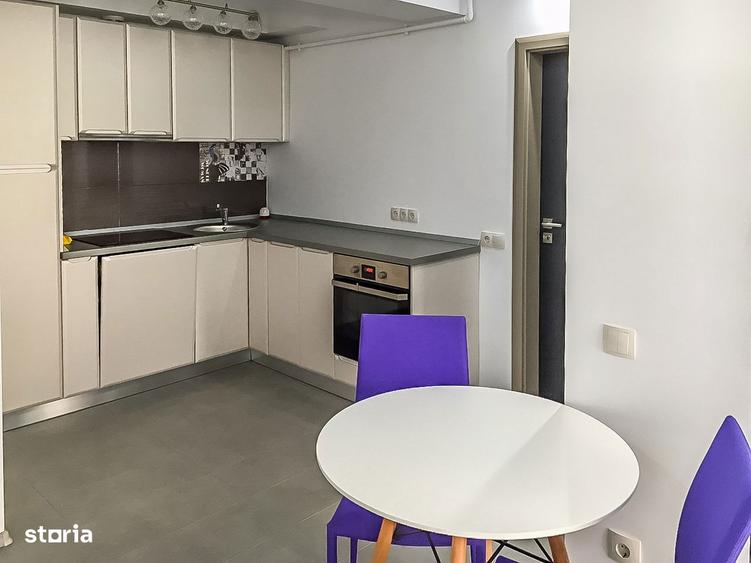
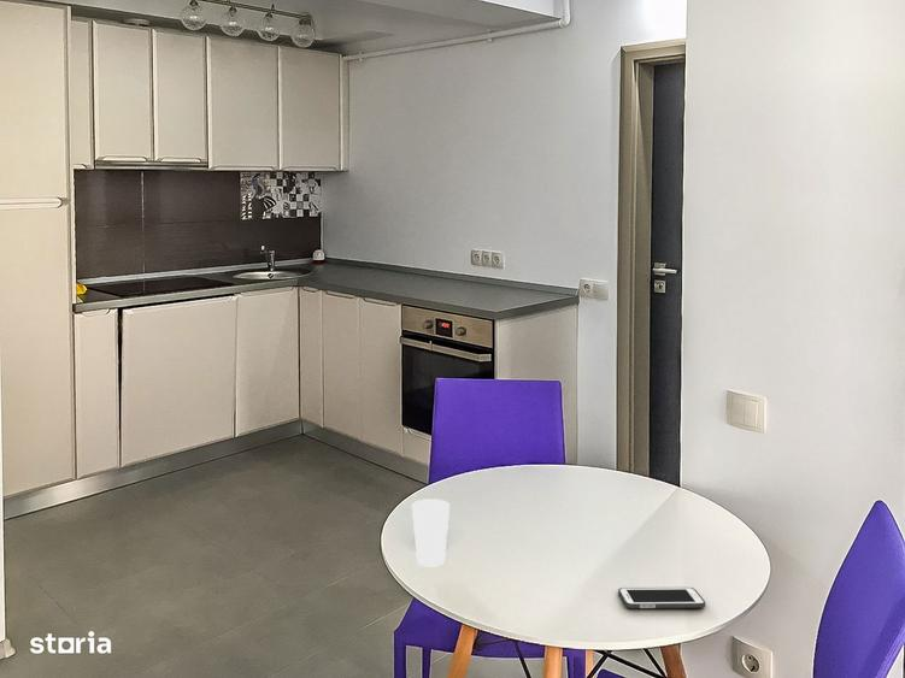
+ cup [411,497,451,567]
+ cell phone [617,586,706,609]
